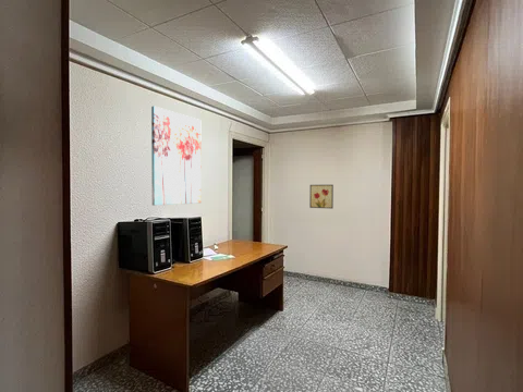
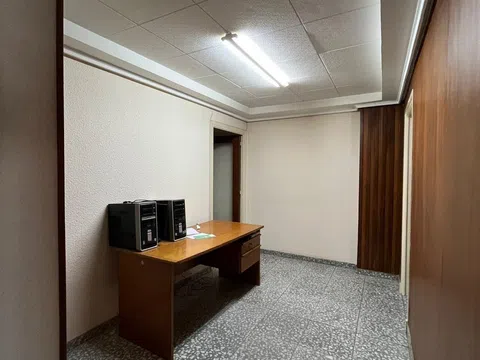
- wall art [308,184,335,210]
- wall art [150,105,203,207]
